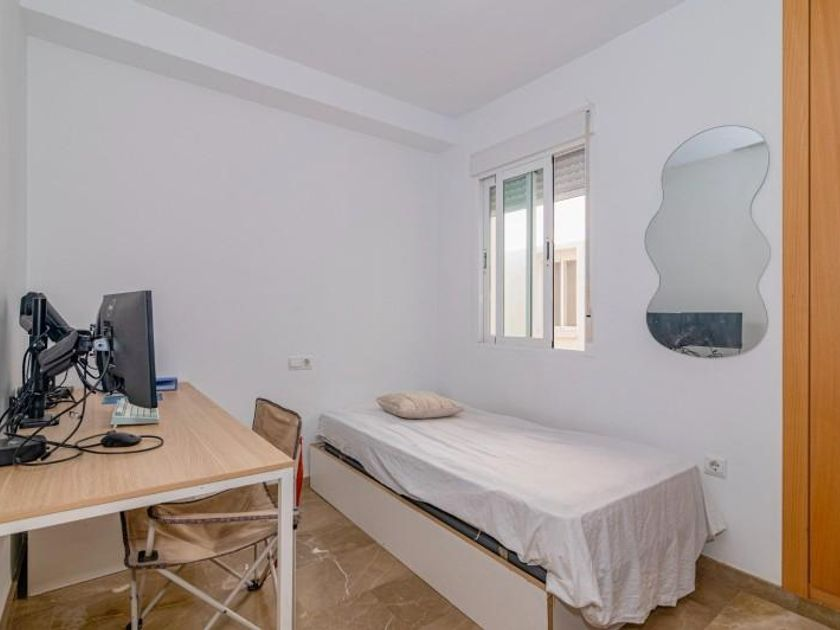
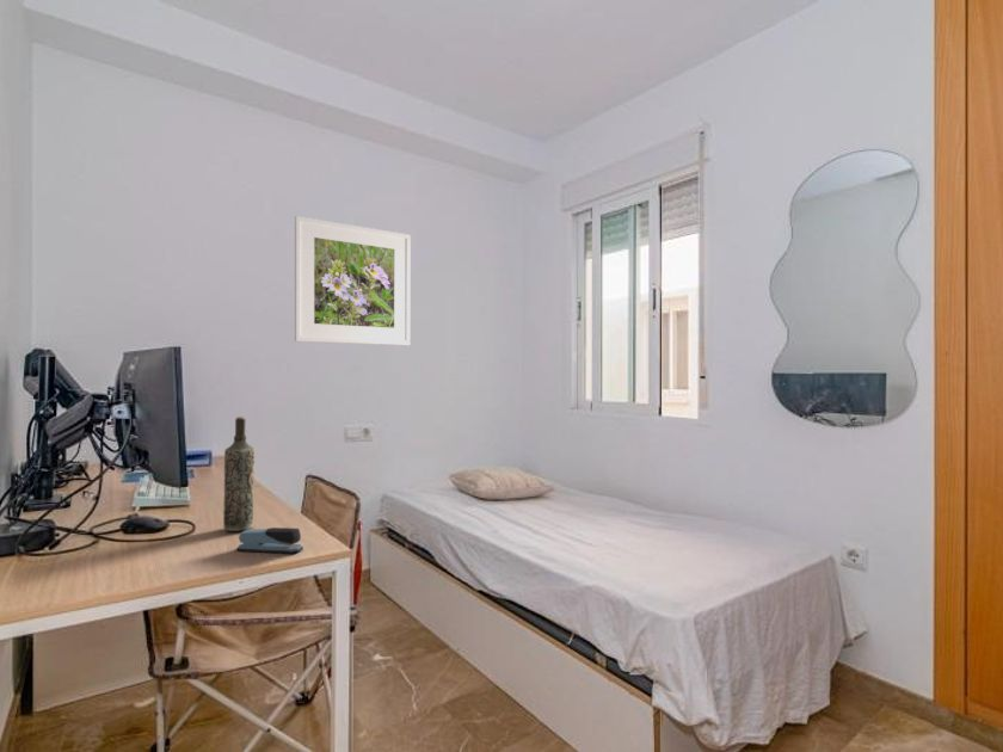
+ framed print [294,215,411,346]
+ bottle [222,415,256,532]
+ stapler [235,526,304,555]
